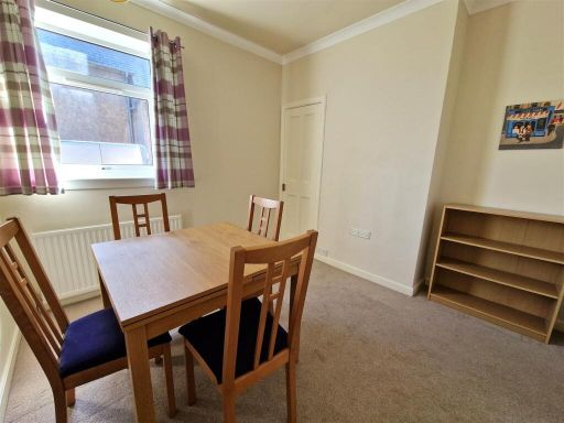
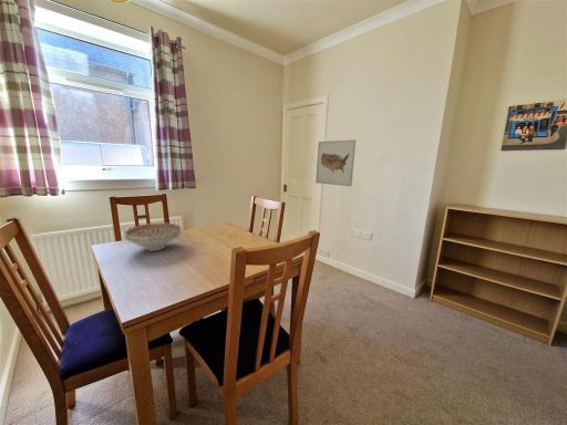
+ decorative bowl [124,222,182,252]
+ wall art [315,138,357,187]
